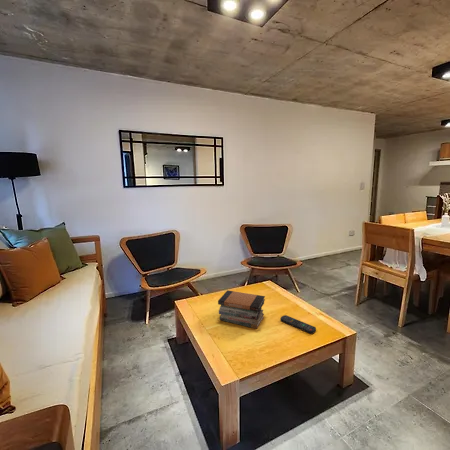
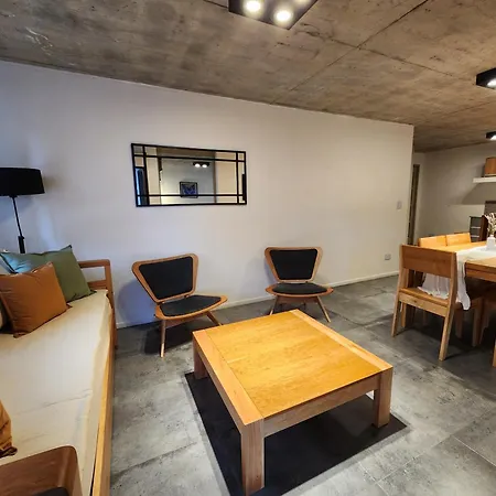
- book stack [217,290,266,330]
- remote control [280,314,317,335]
